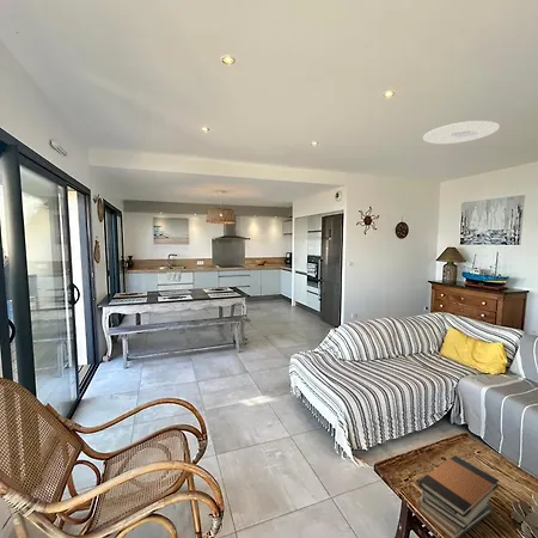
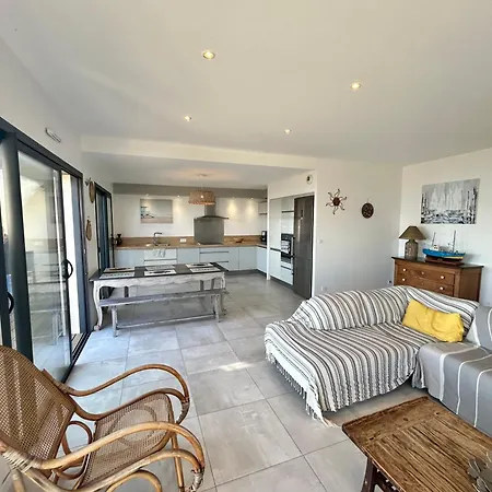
- ceiling light [422,120,501,145]
- book stack [416,454,500,538]
